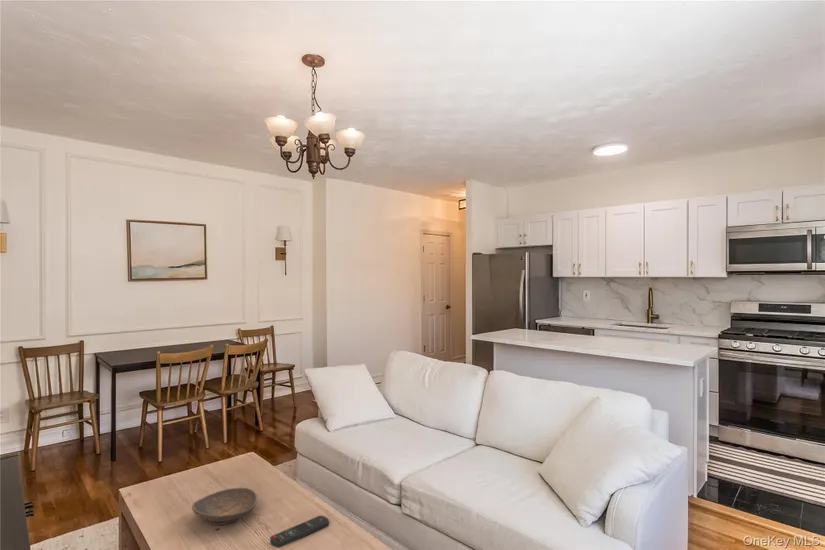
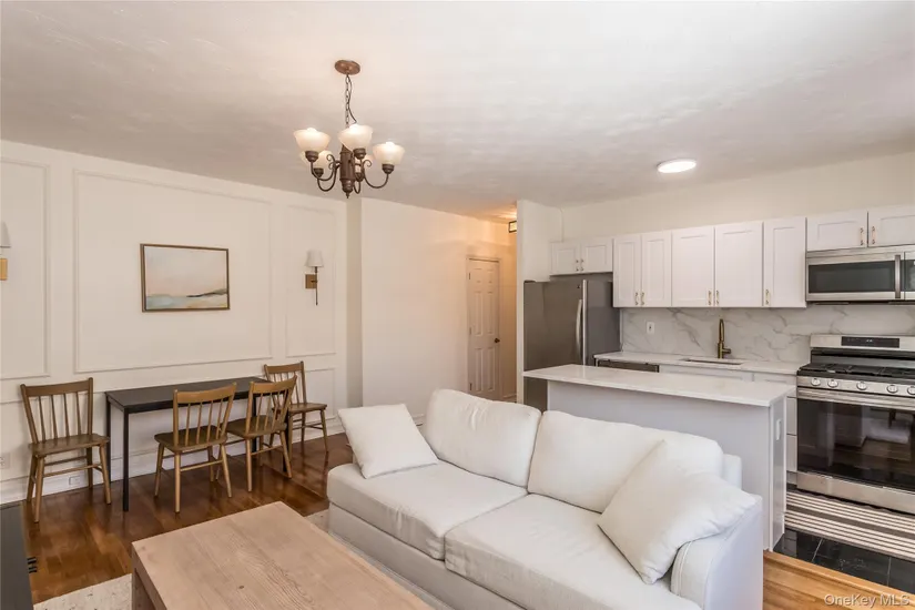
- remote control [269,515,330,549]
- decorative bowl [191,487,258,526]
